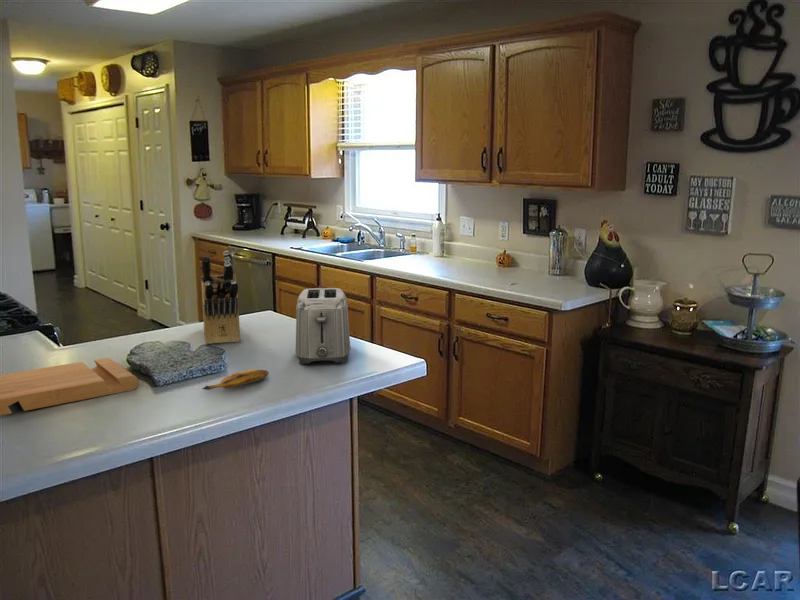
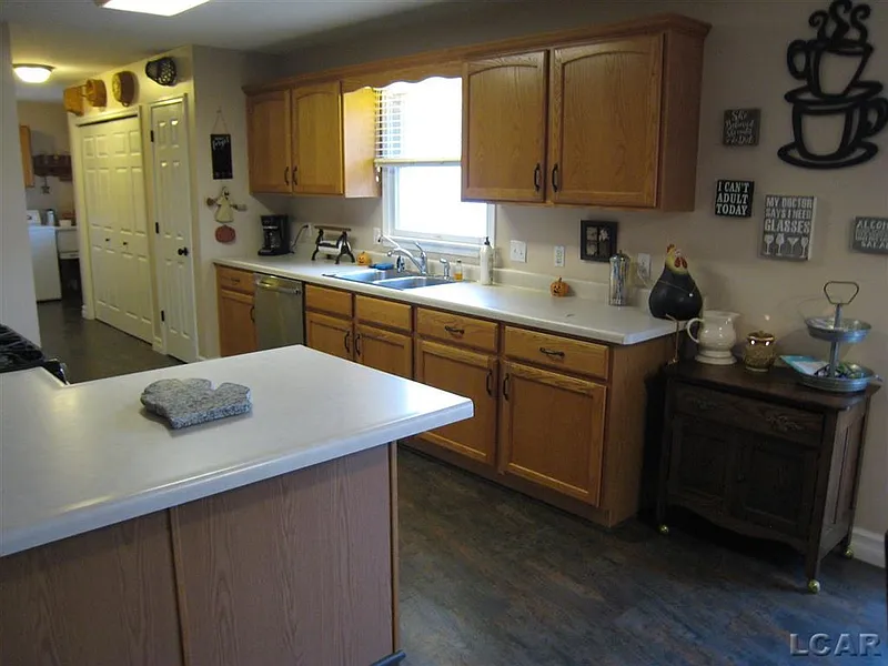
- cutting board [0,357,140,417]
- knife block [200,250,241,345]
- toaster [295,287,351,365]
- banana [202,368,270,391]
